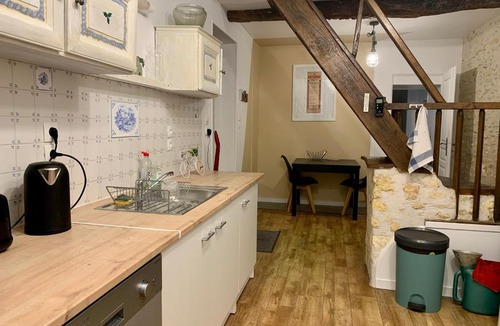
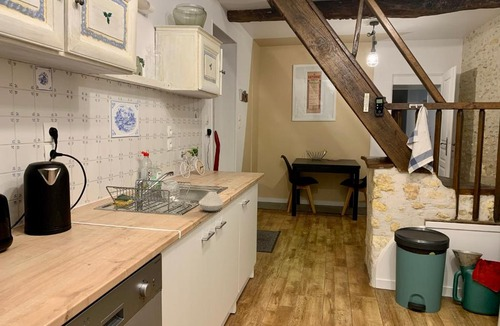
+ spoon rest [198,191,224,212]
